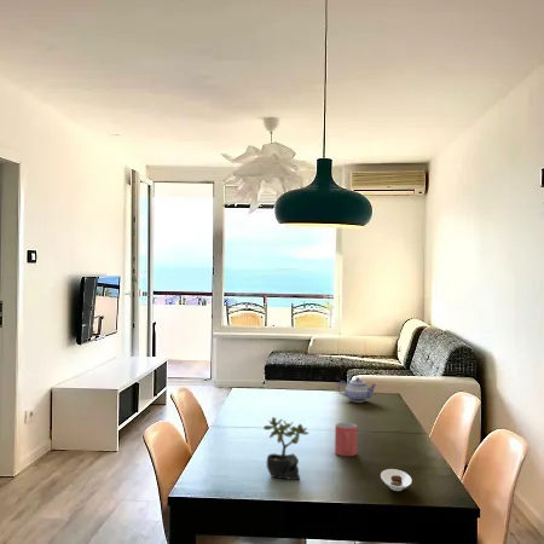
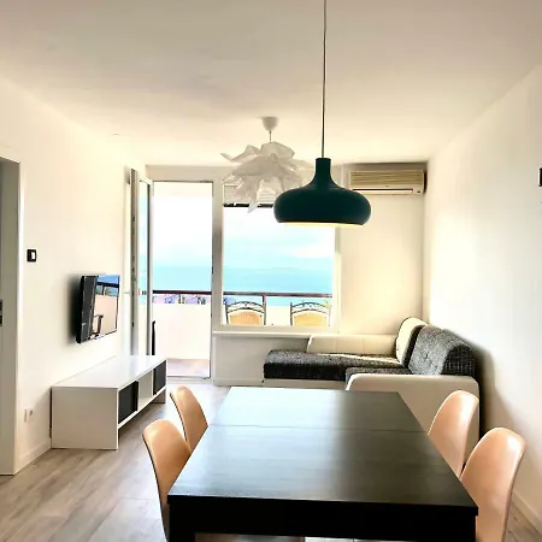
- succulent plant [262,416,309,481]
- teapot [337,376,378,404]
- mug [334,422,359,457]
- saucer [380,468,413,492]
